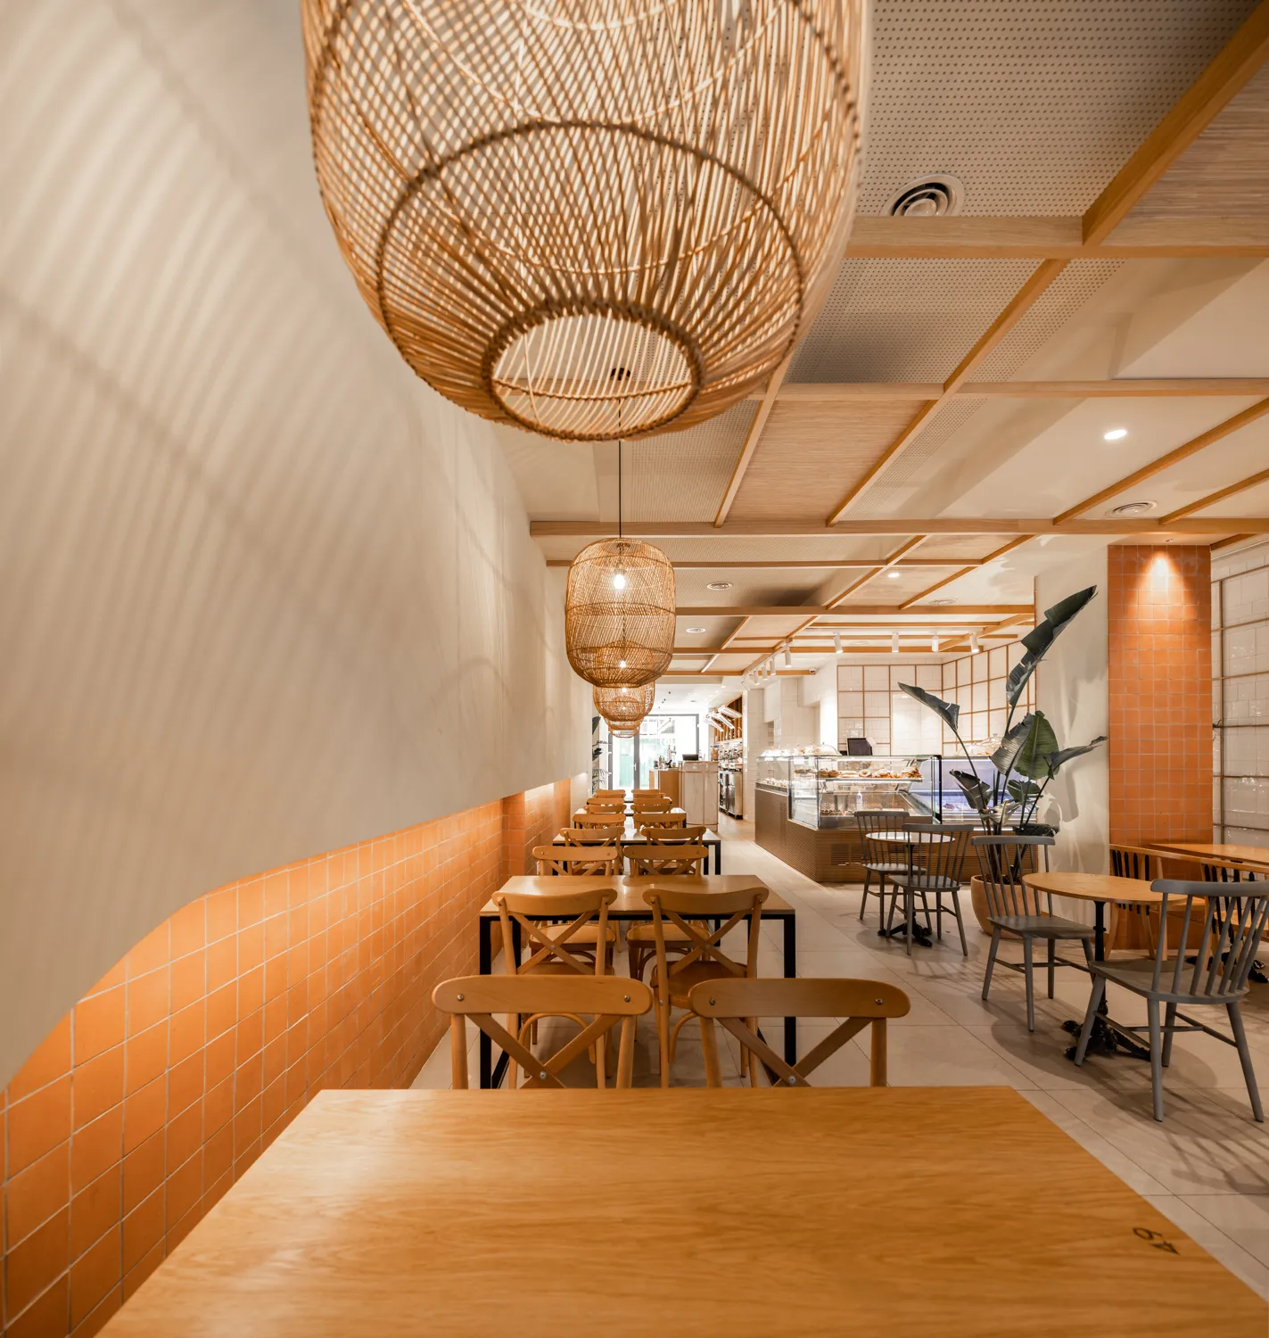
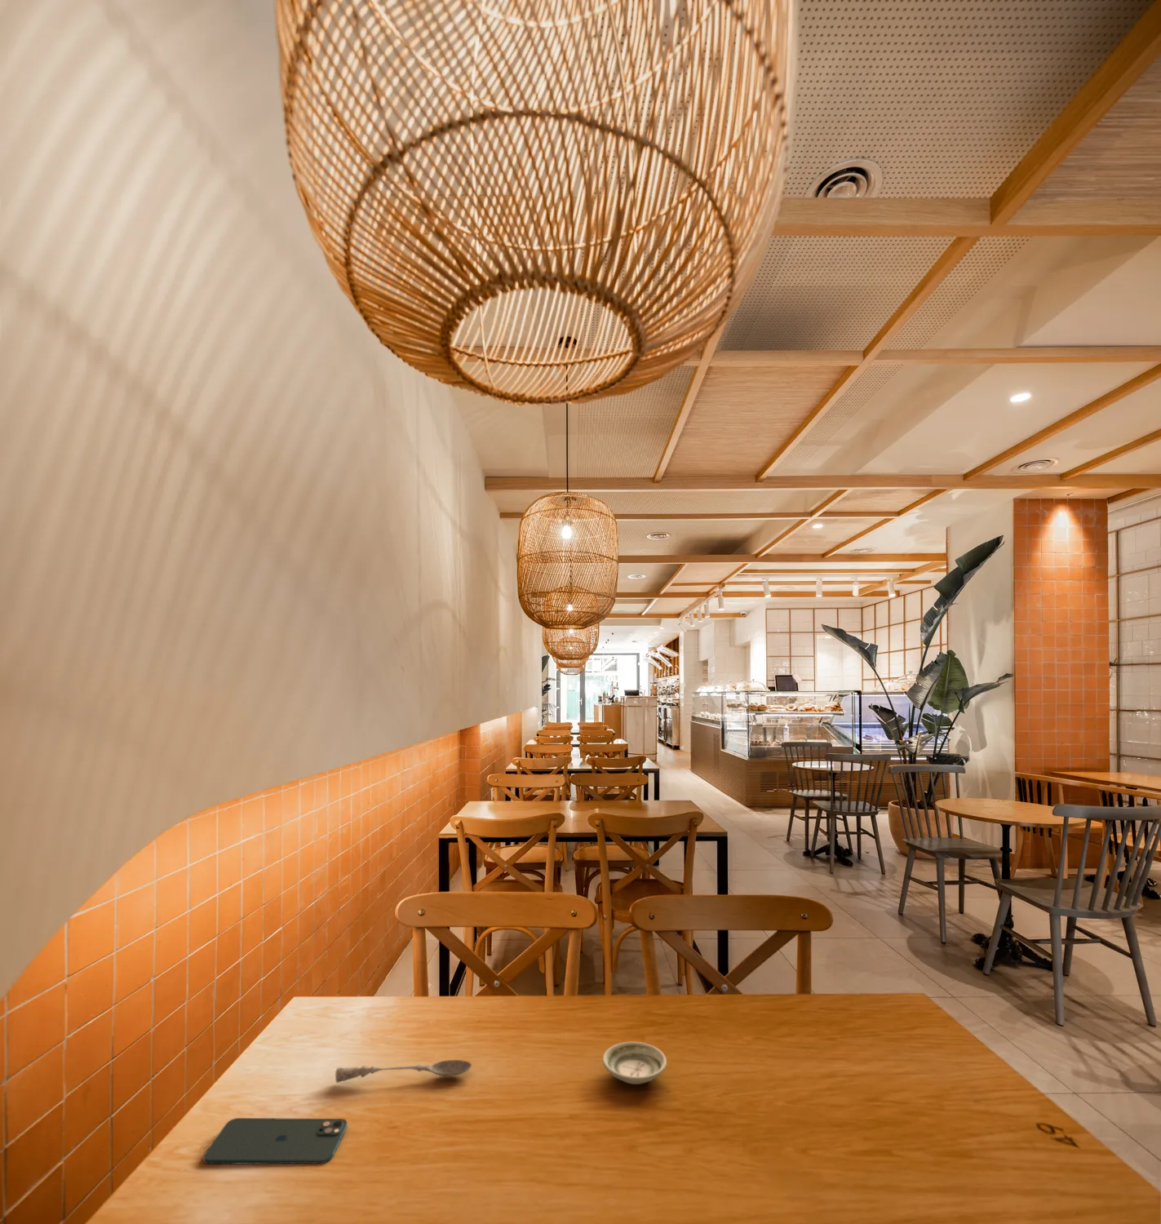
+ saucer [602,1041,668,1085]
+ soupspoon [335,1059,472,1083]
+ smartphone [202,1117,348,1164]
